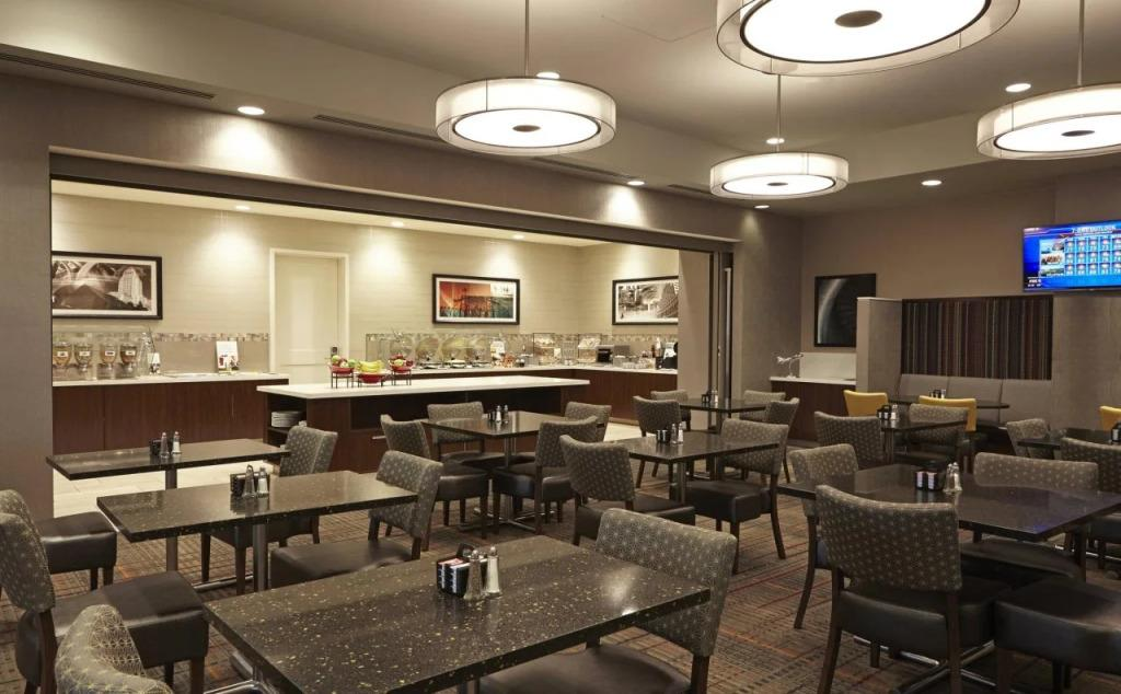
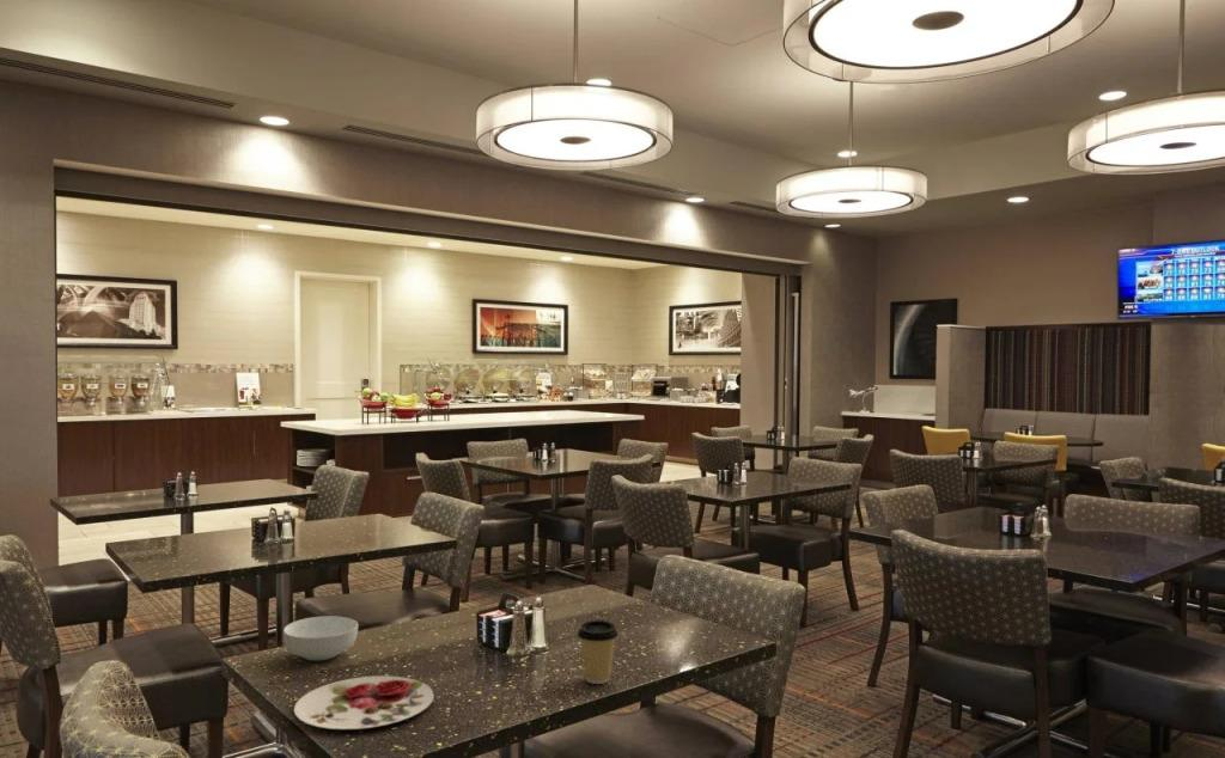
+ plate [293,674,435,731]
+ cereal bowl [282,615,359,661]
+ coffee cup [577,619,620,685]
